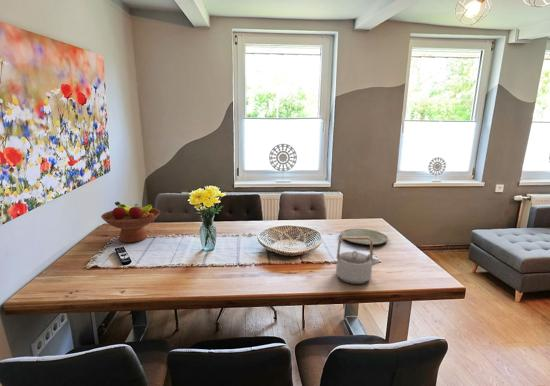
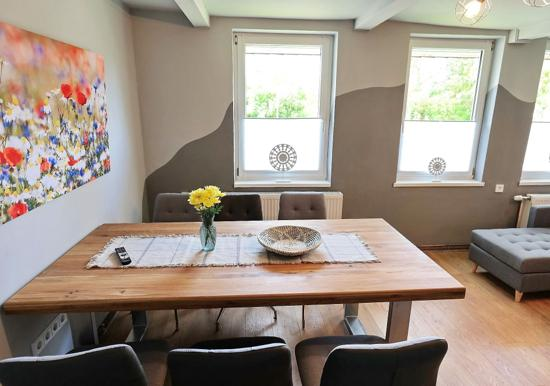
- plate [339,228,389,246]
- teapot [335,237,380,285]
- fruit bowl [100,201,161,243]
